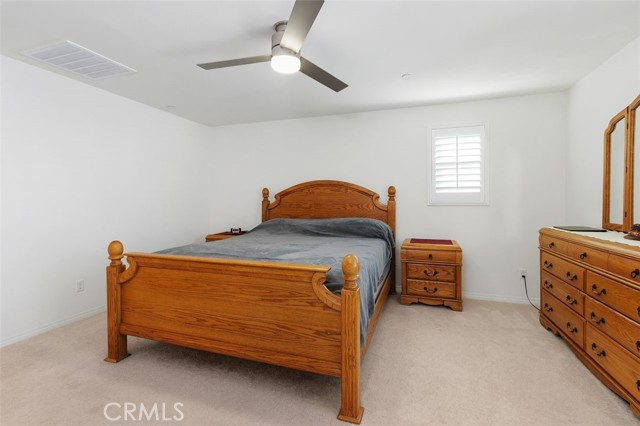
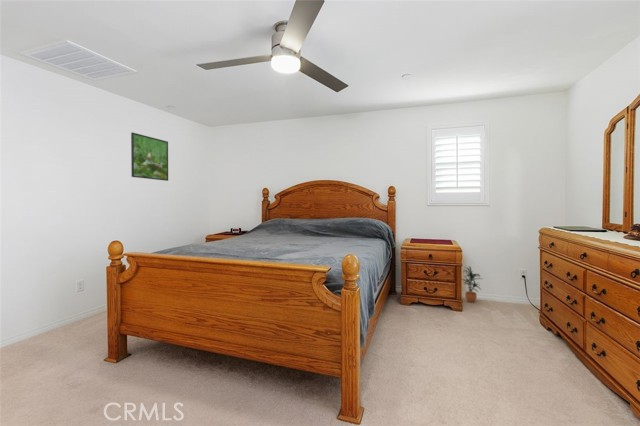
+ potted plant [461,266,483,303]
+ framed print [130,131,169,182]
